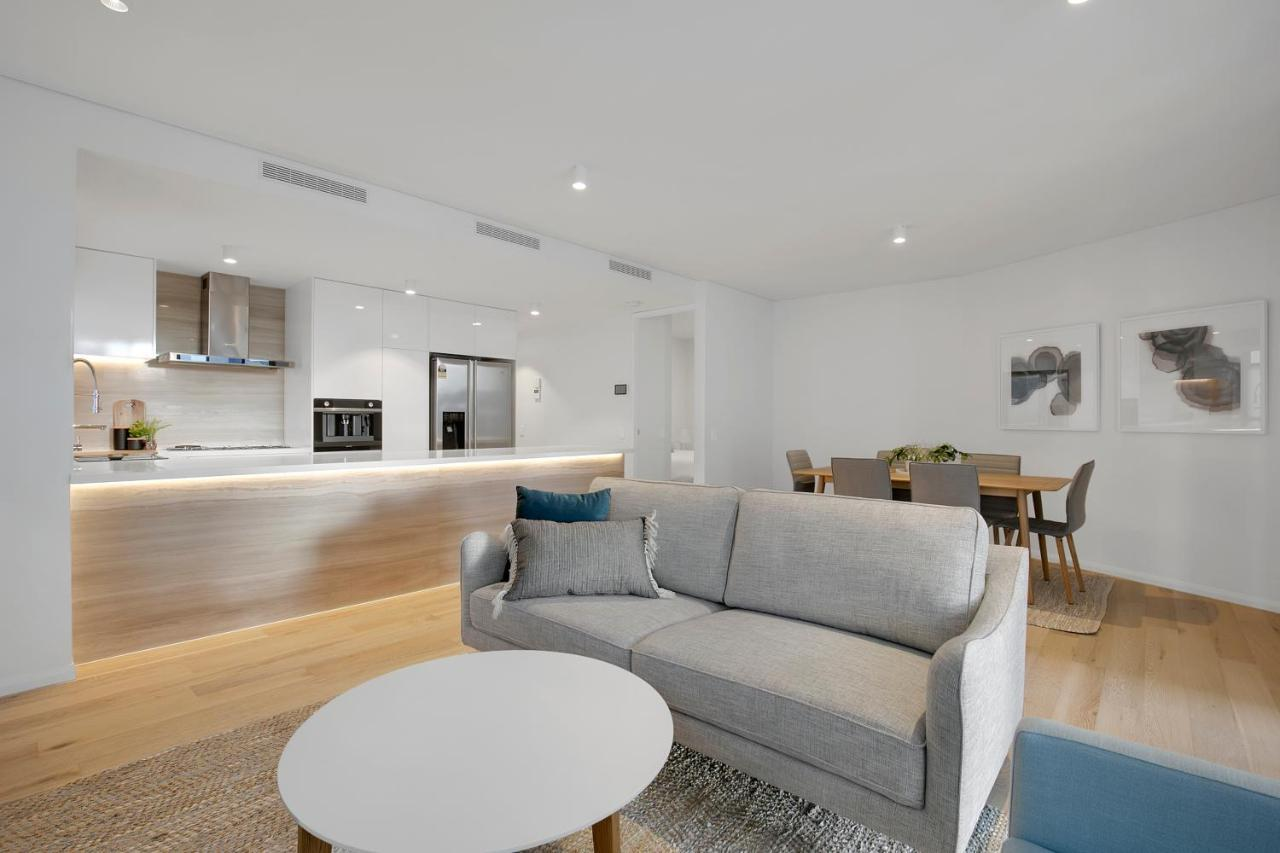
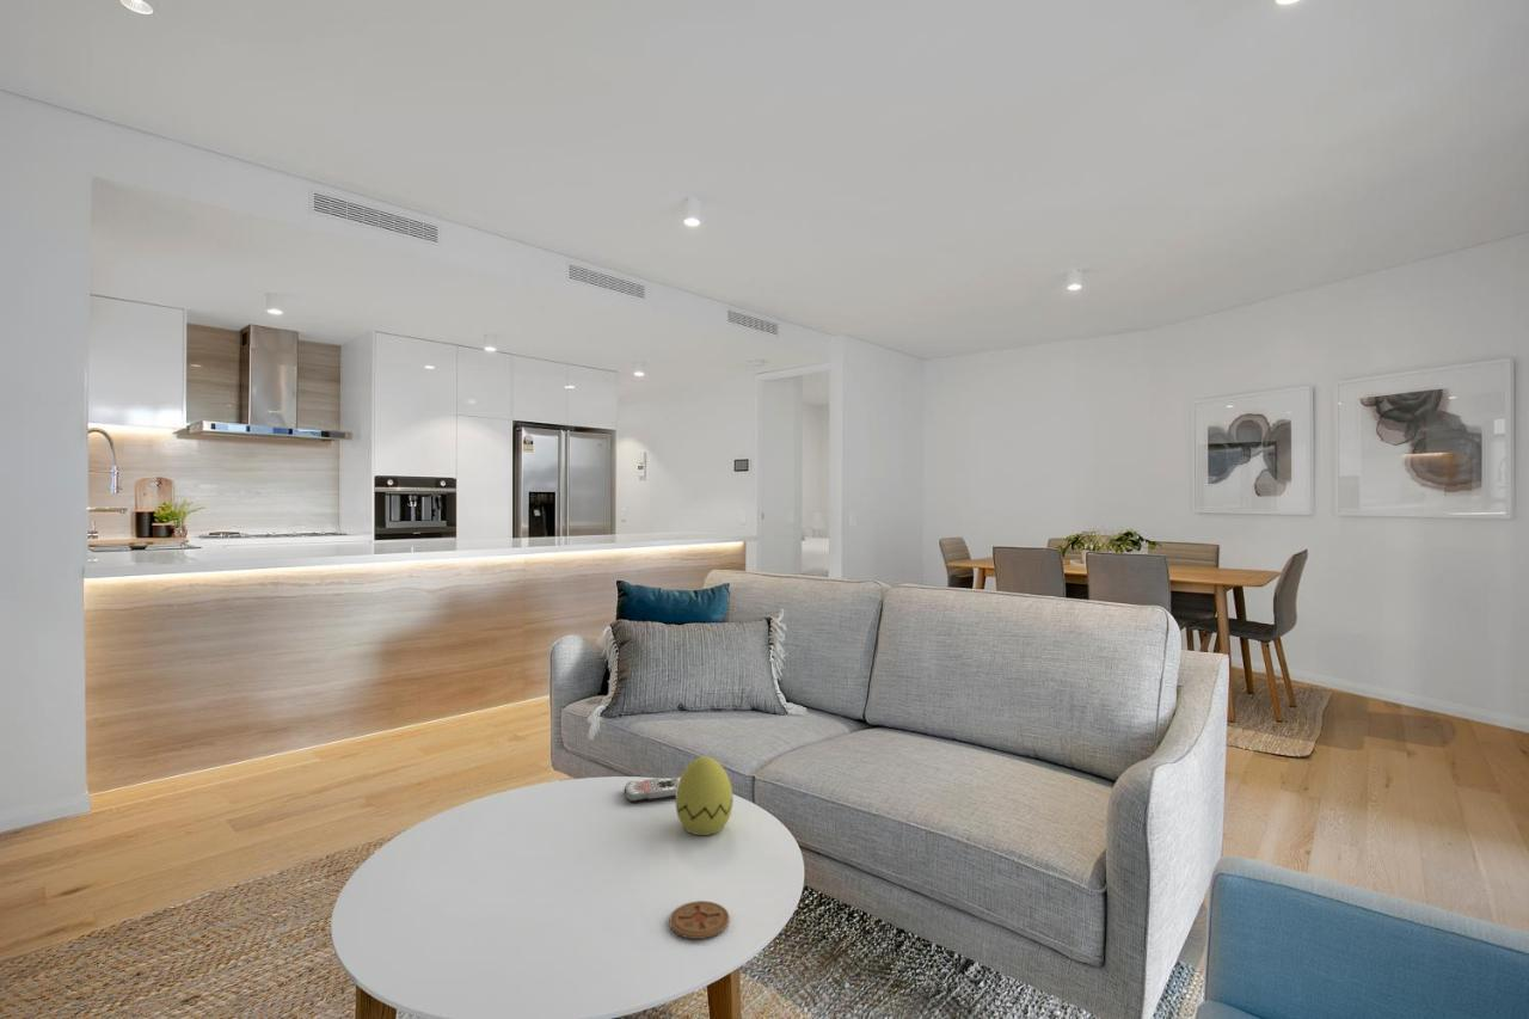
+ remote control [624,775,681,804]
+ decorative egg [675,755,735,836]
+ coaster [668,900,730,940]
